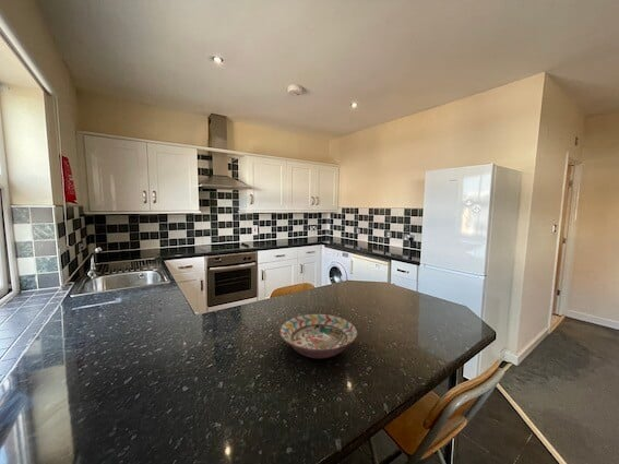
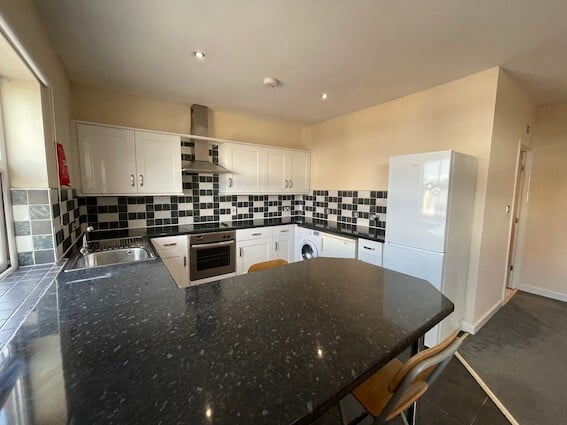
- decorative bowl [278,313,359,359]
